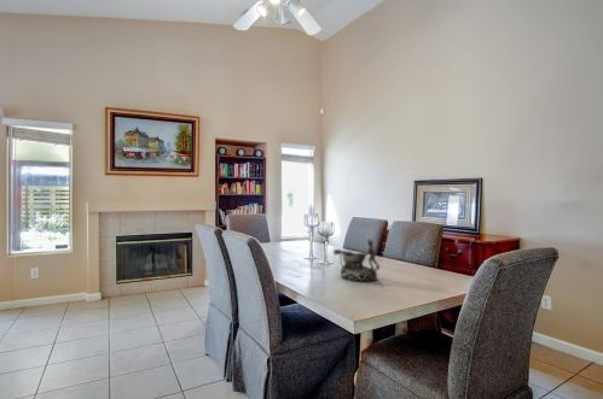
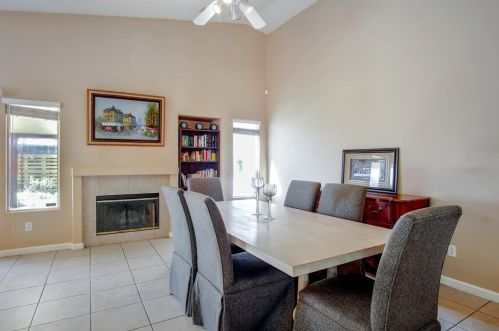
- decorative bowl [332,237,381,282]
